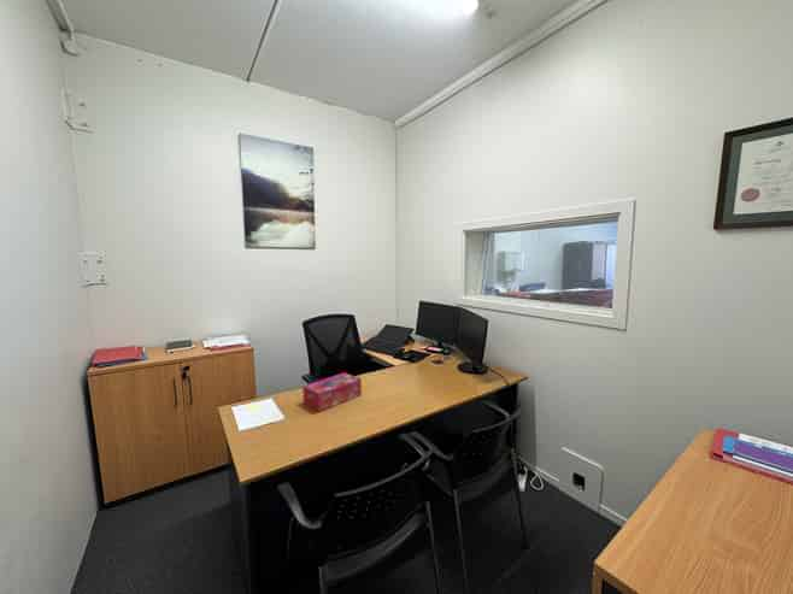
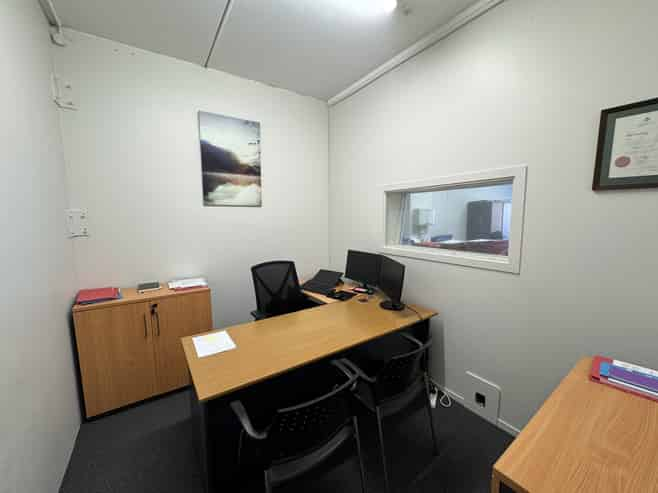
- tissue box [301,371,363,413]
